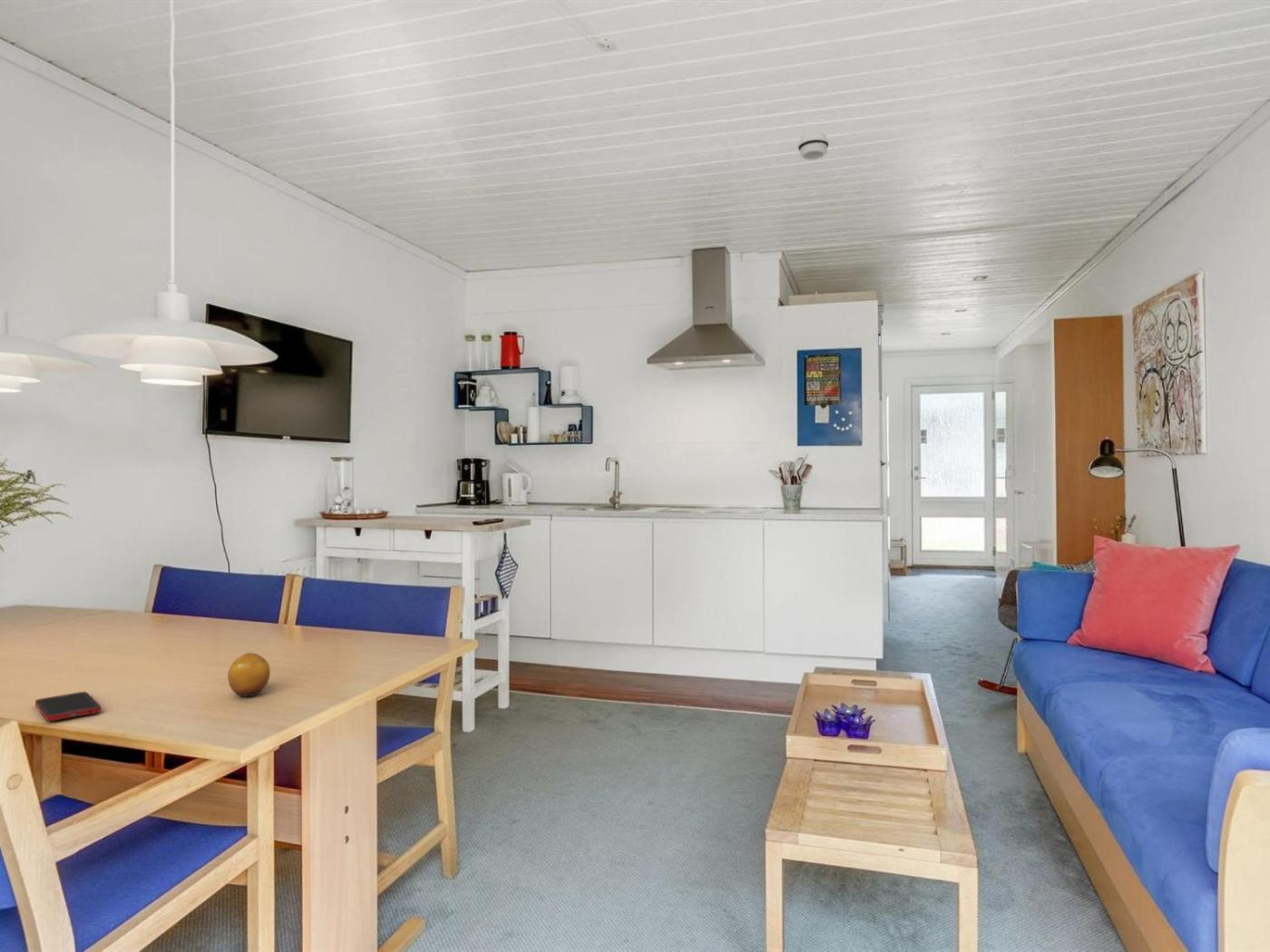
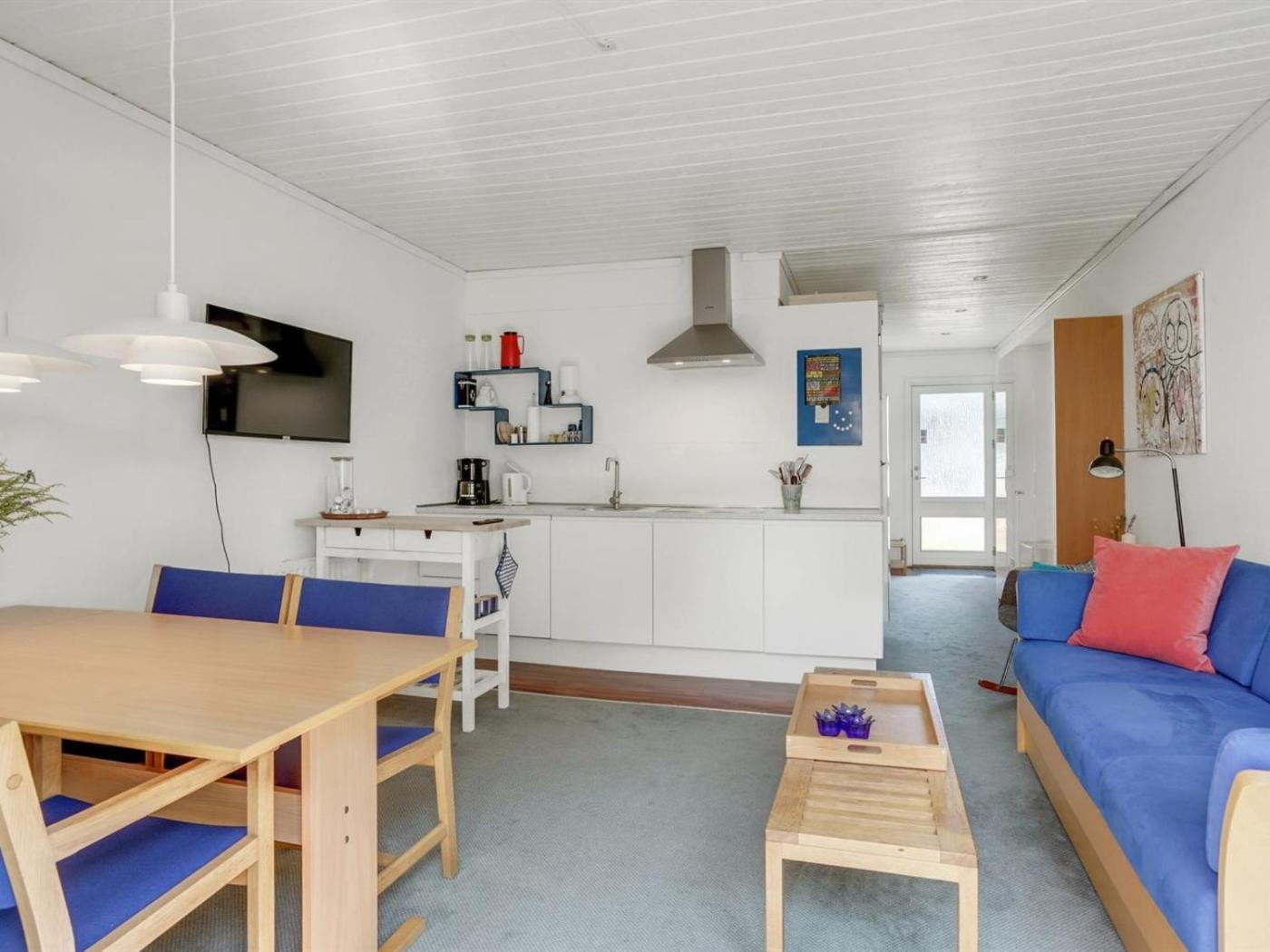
- fruit [227,652,271,698]
- cell phone [34,691,102,722]
- smoke detector [797,131,830,160]
